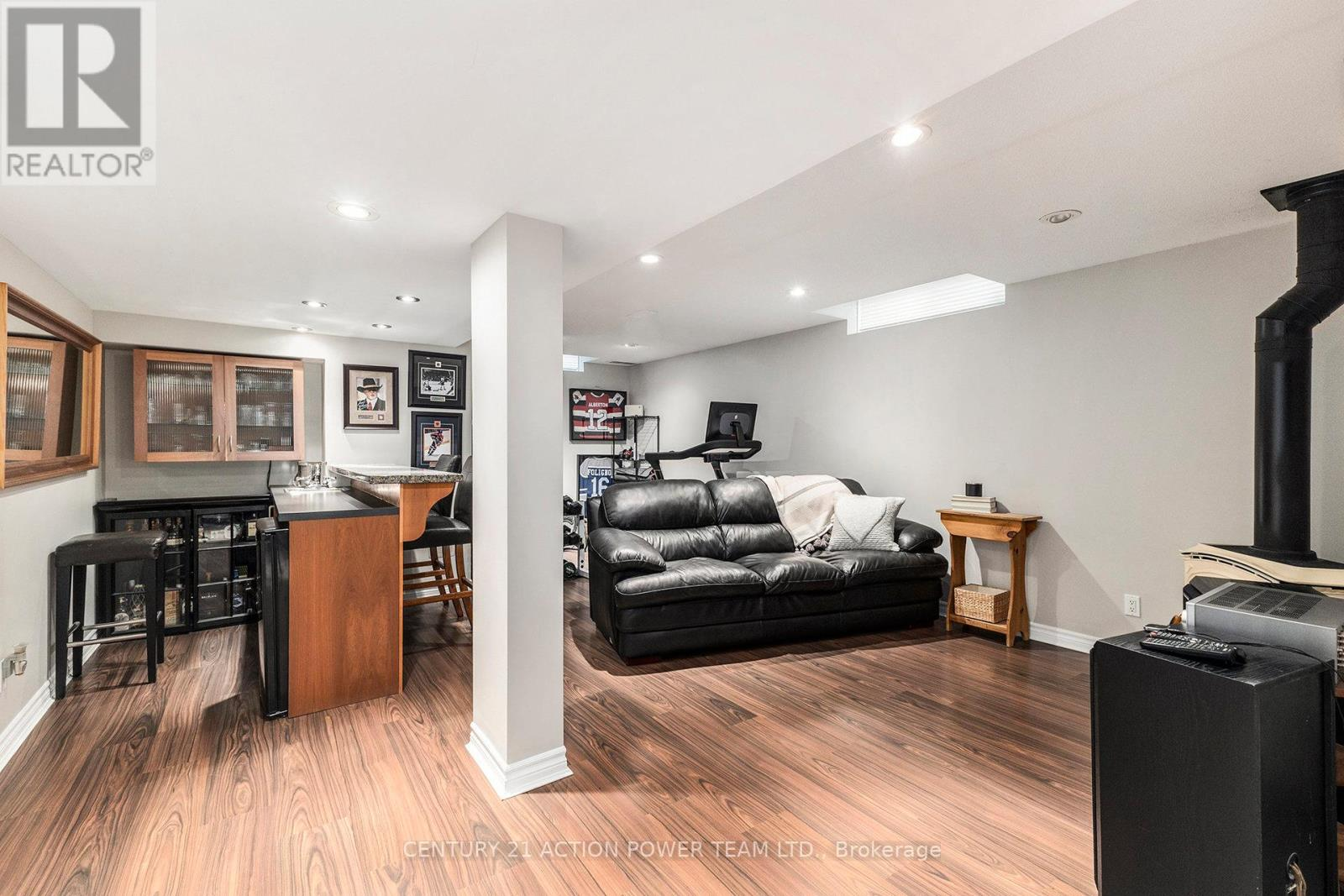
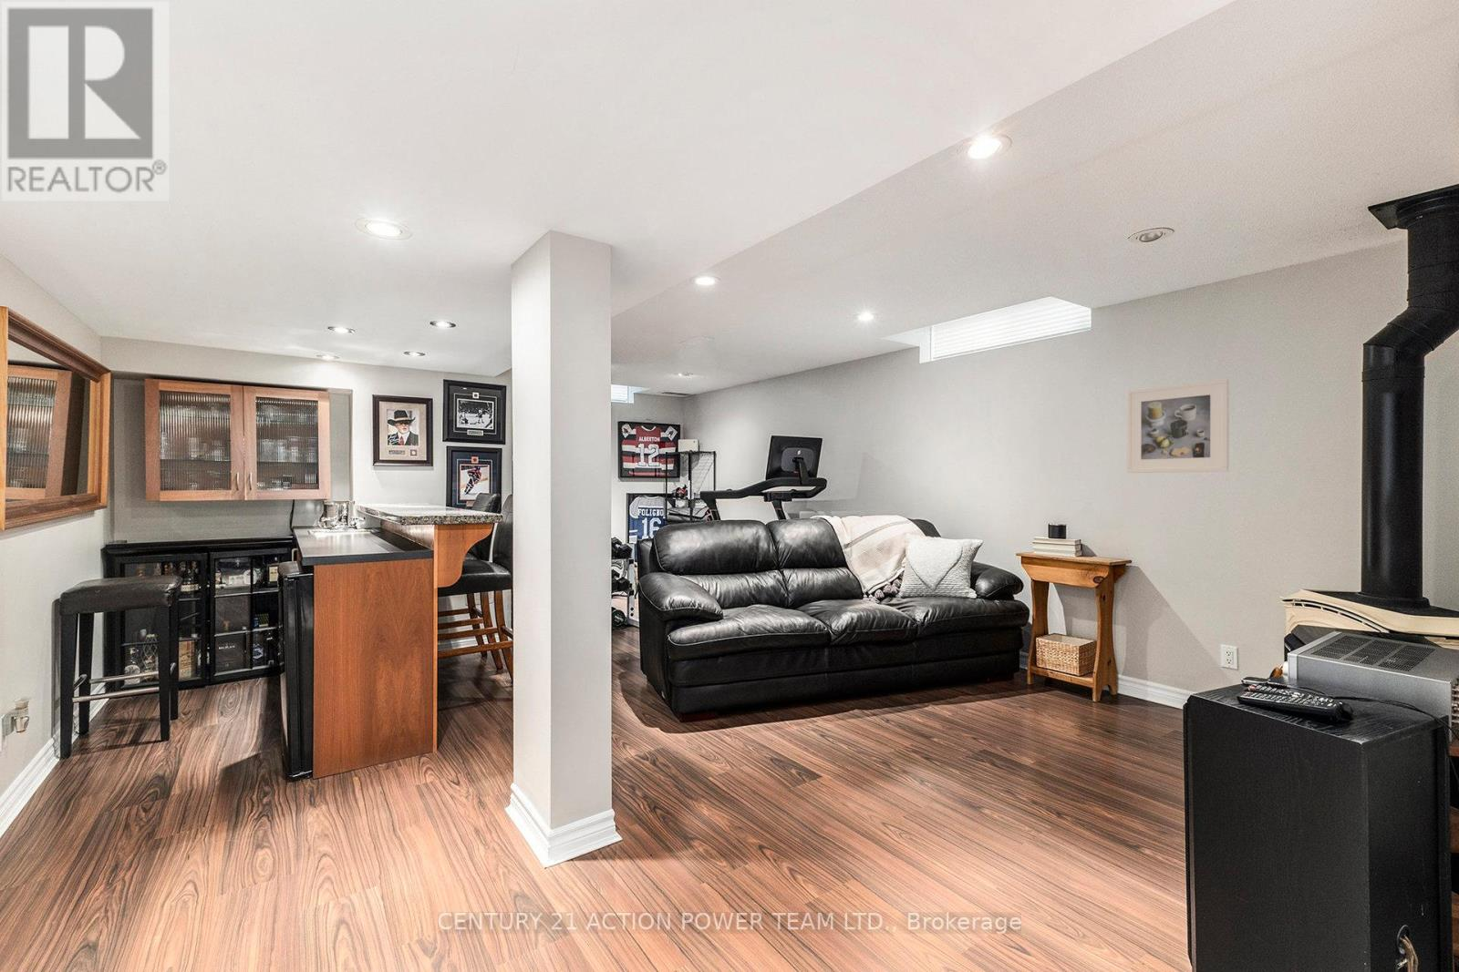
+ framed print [1126,378,1230,474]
